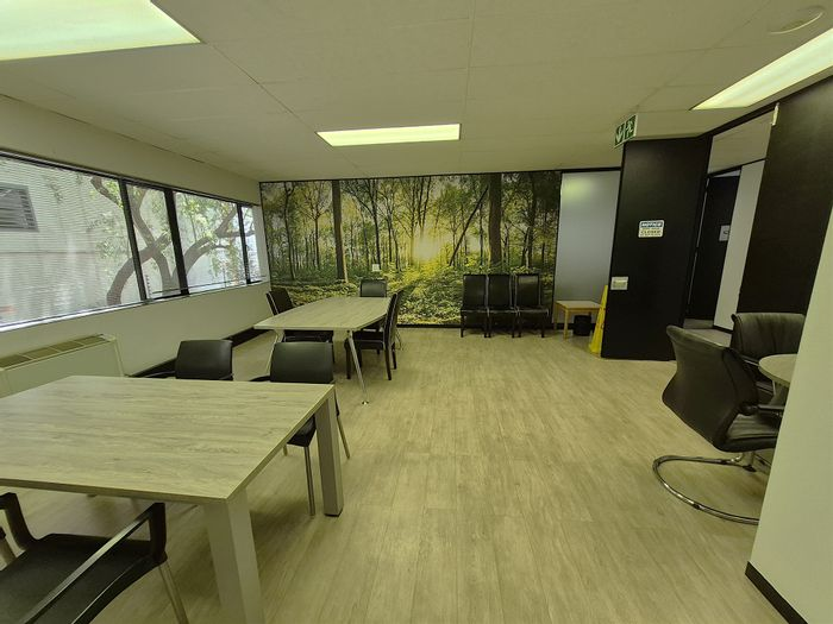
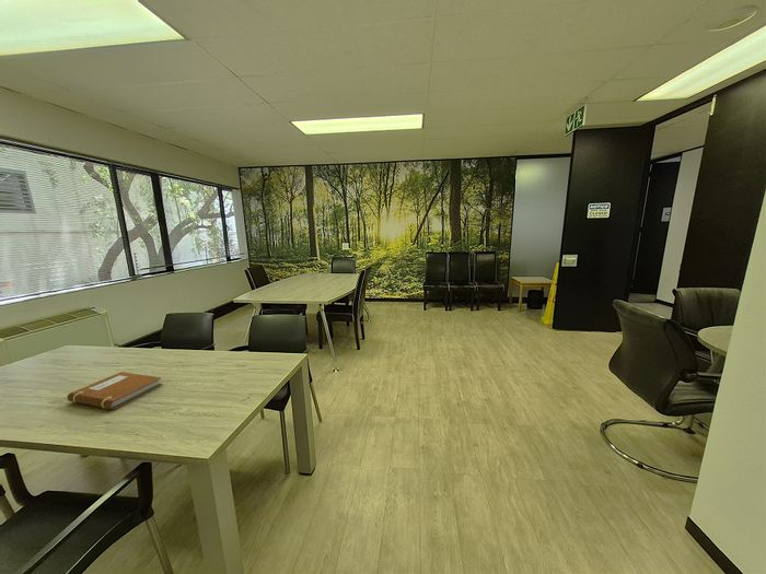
+ notebook [66,371,163,411]
